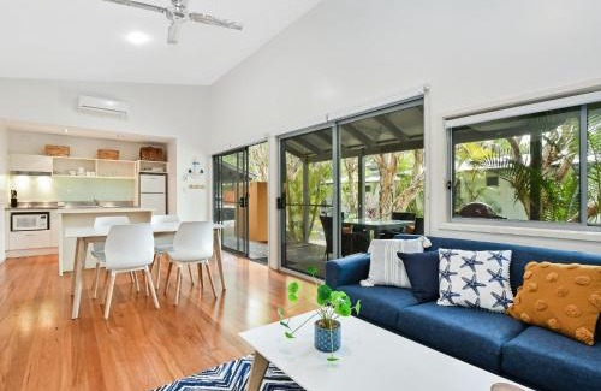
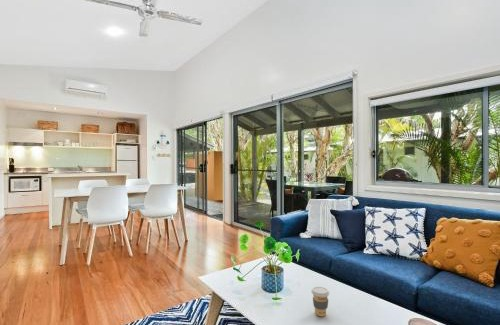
+ coffee cup [310,286,330,317]
